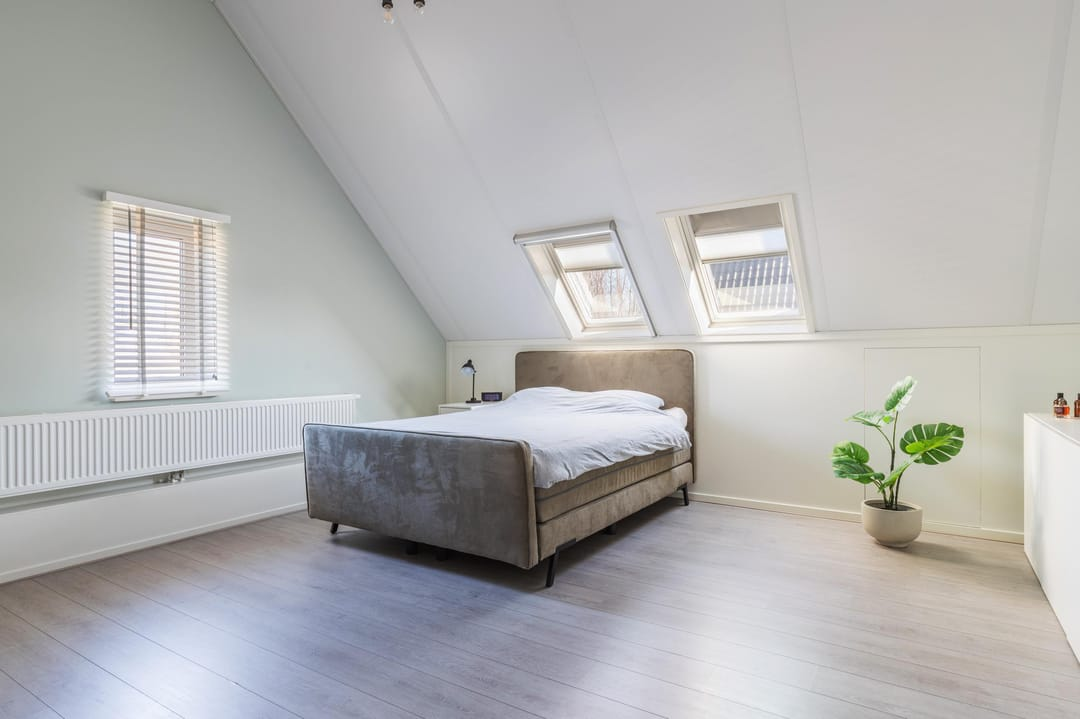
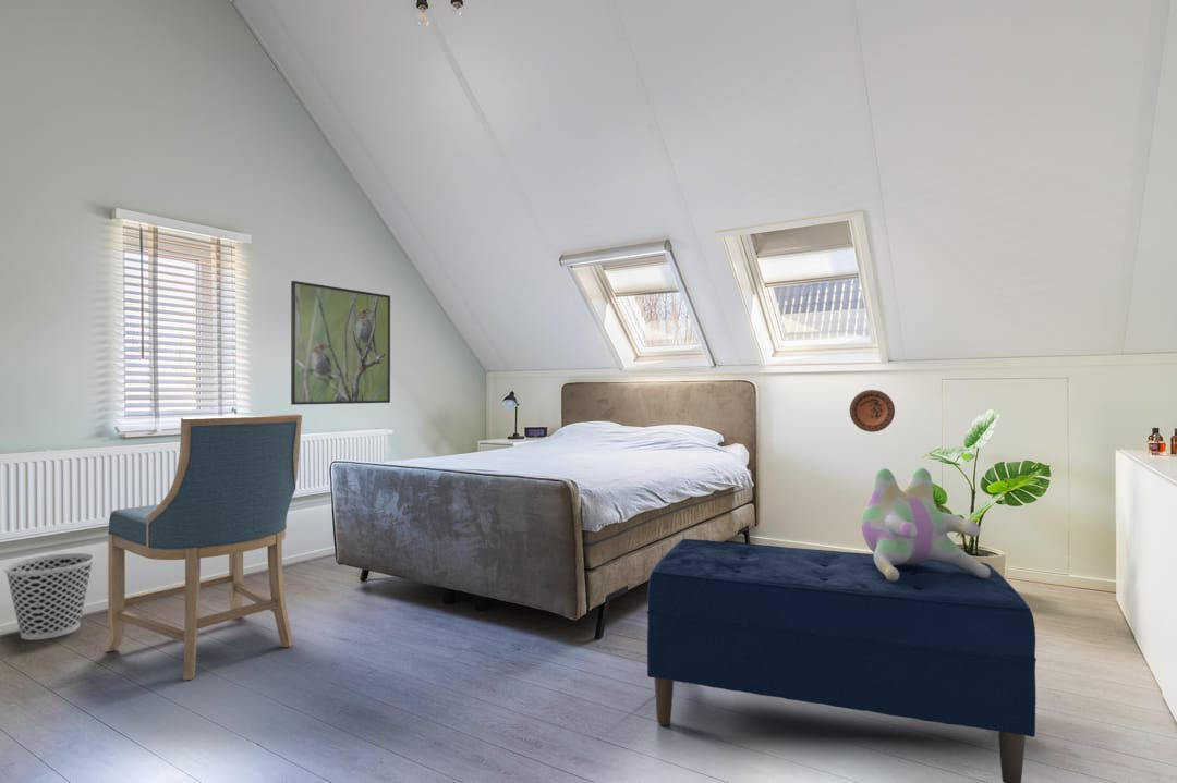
+ wastebasket [3,552,96,641]
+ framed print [290,280,391,406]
+ plush toy [860,467,991,582]
+ bench [646,538,1038,783]
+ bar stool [105,413,303,681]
+ decorative plate [849,389,896,433]
